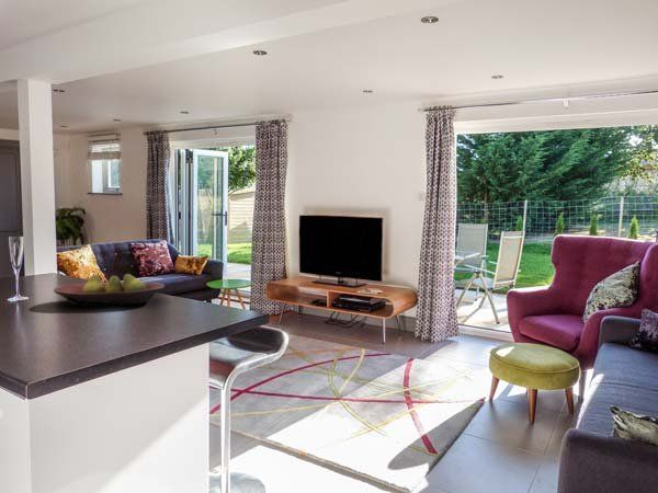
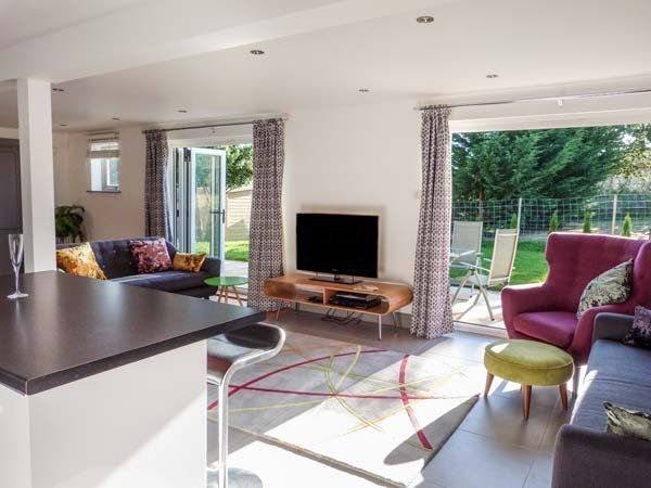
- fruit bowl [53,273,166,307]
